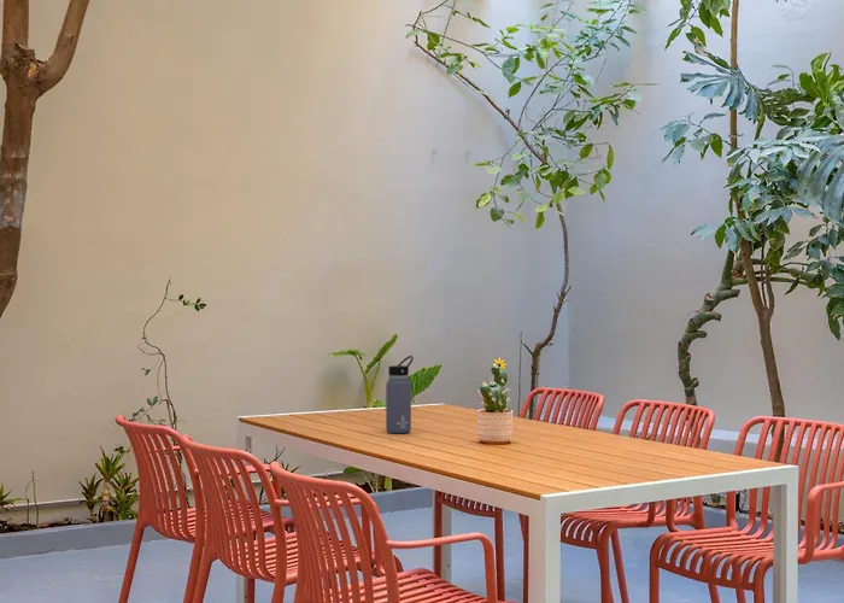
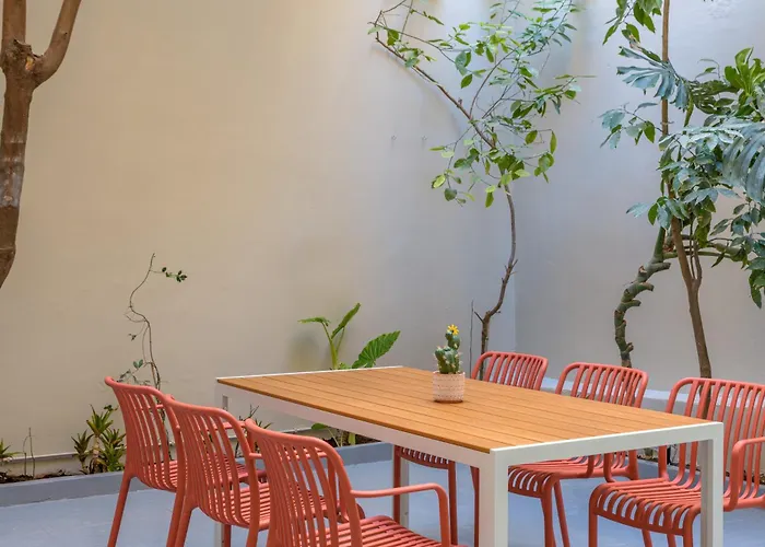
- water bottle [385,355,415,434]
